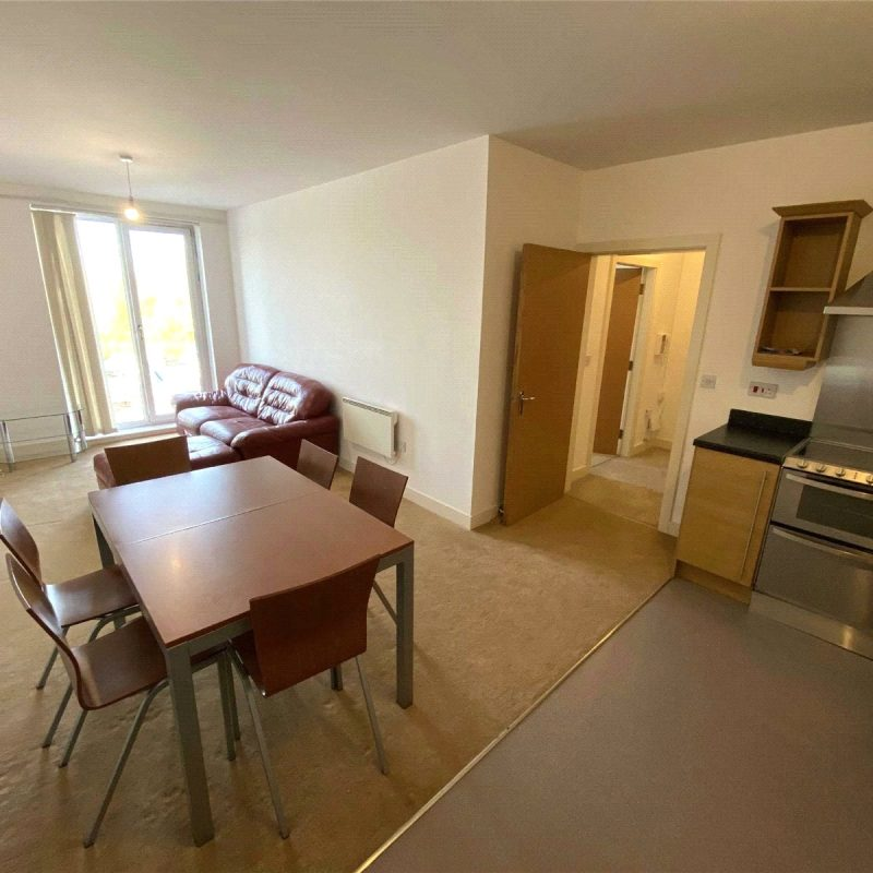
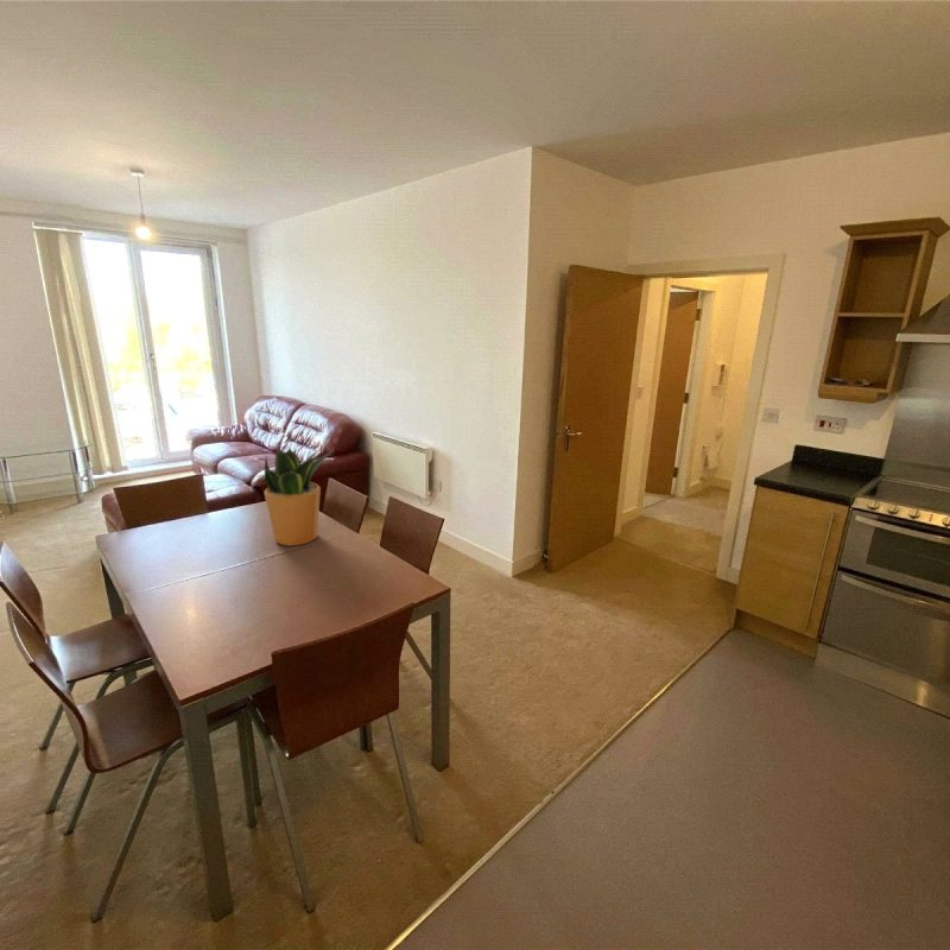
+ potted plant [256,446,336,547]
